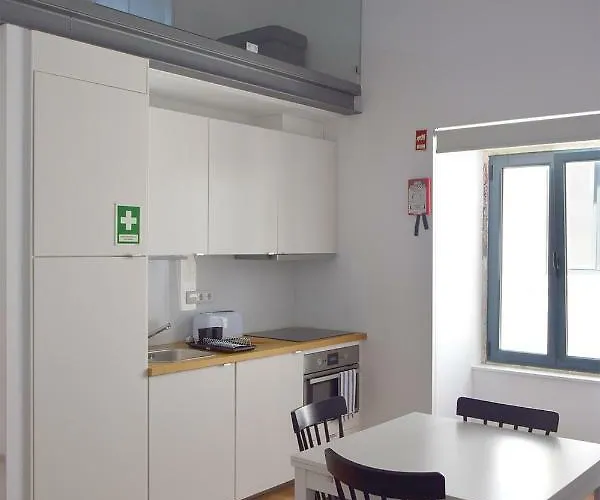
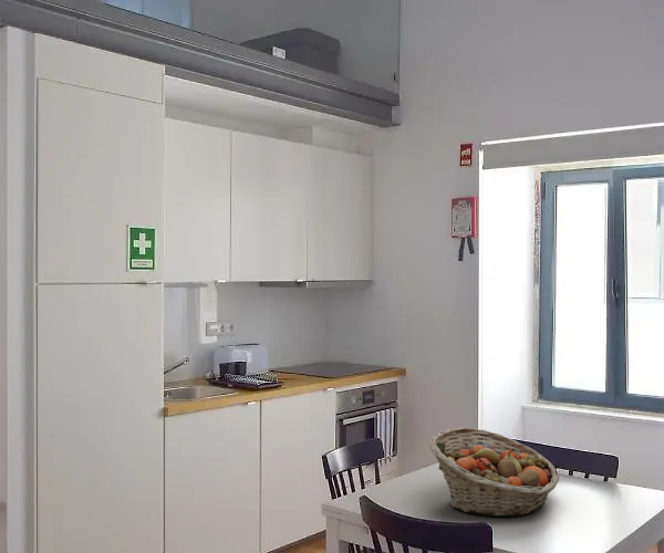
+ fruit basket [428,427,560,518]
